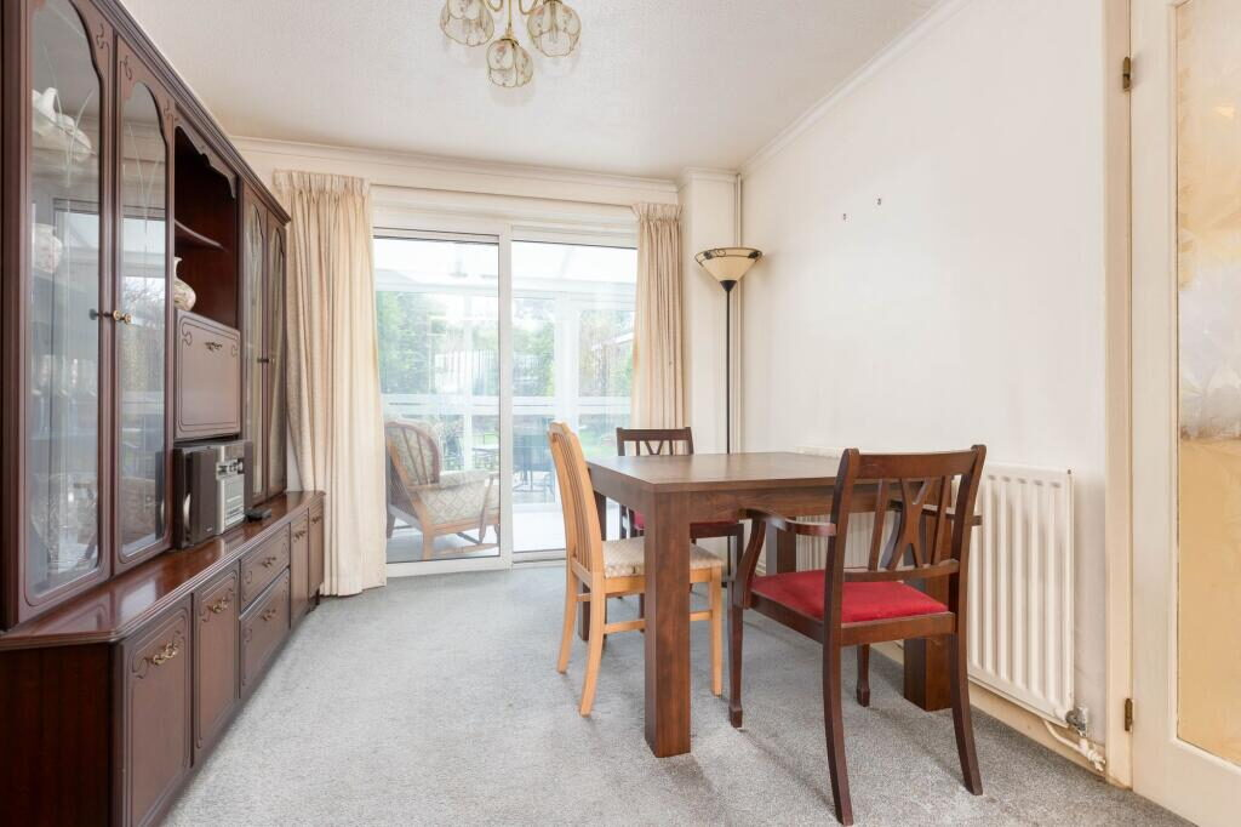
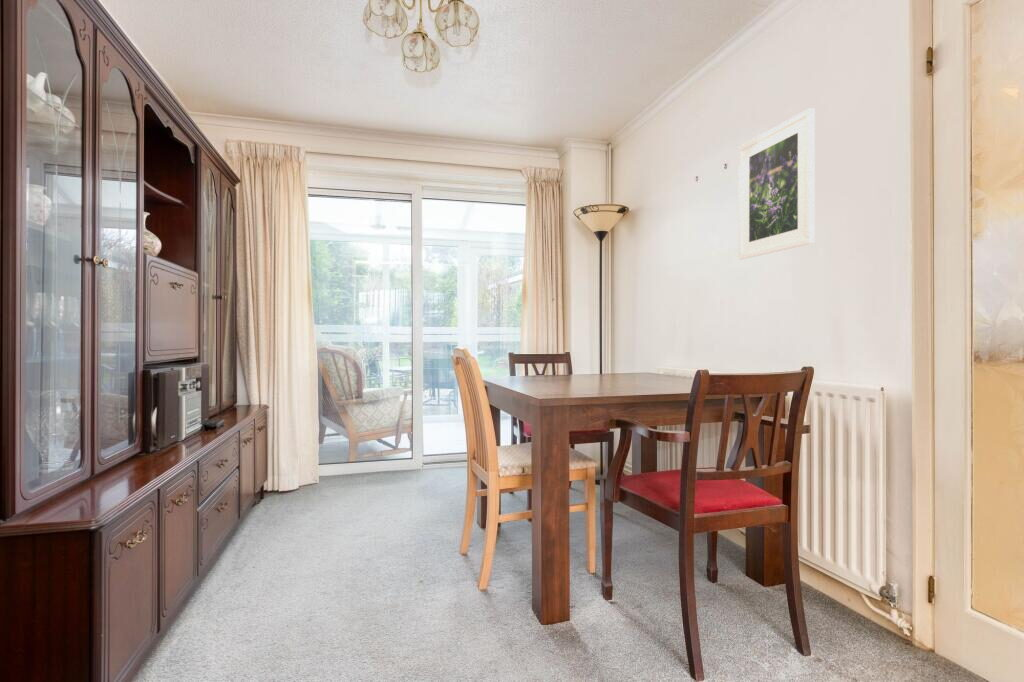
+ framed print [737,107,816,261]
